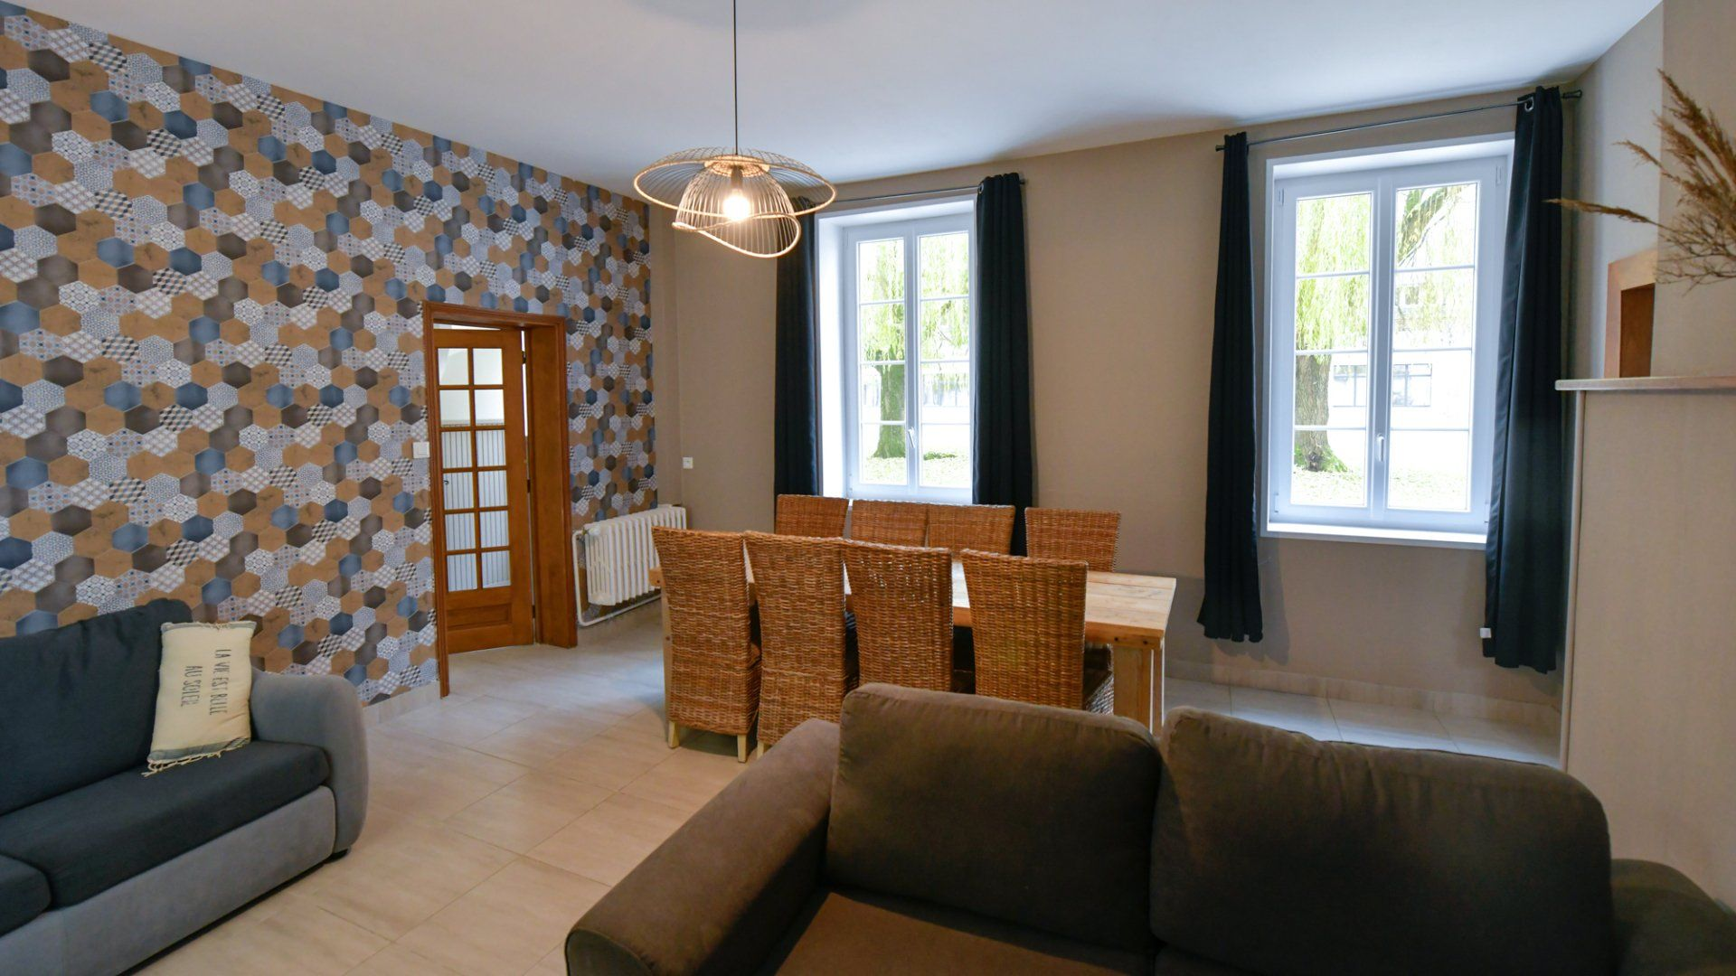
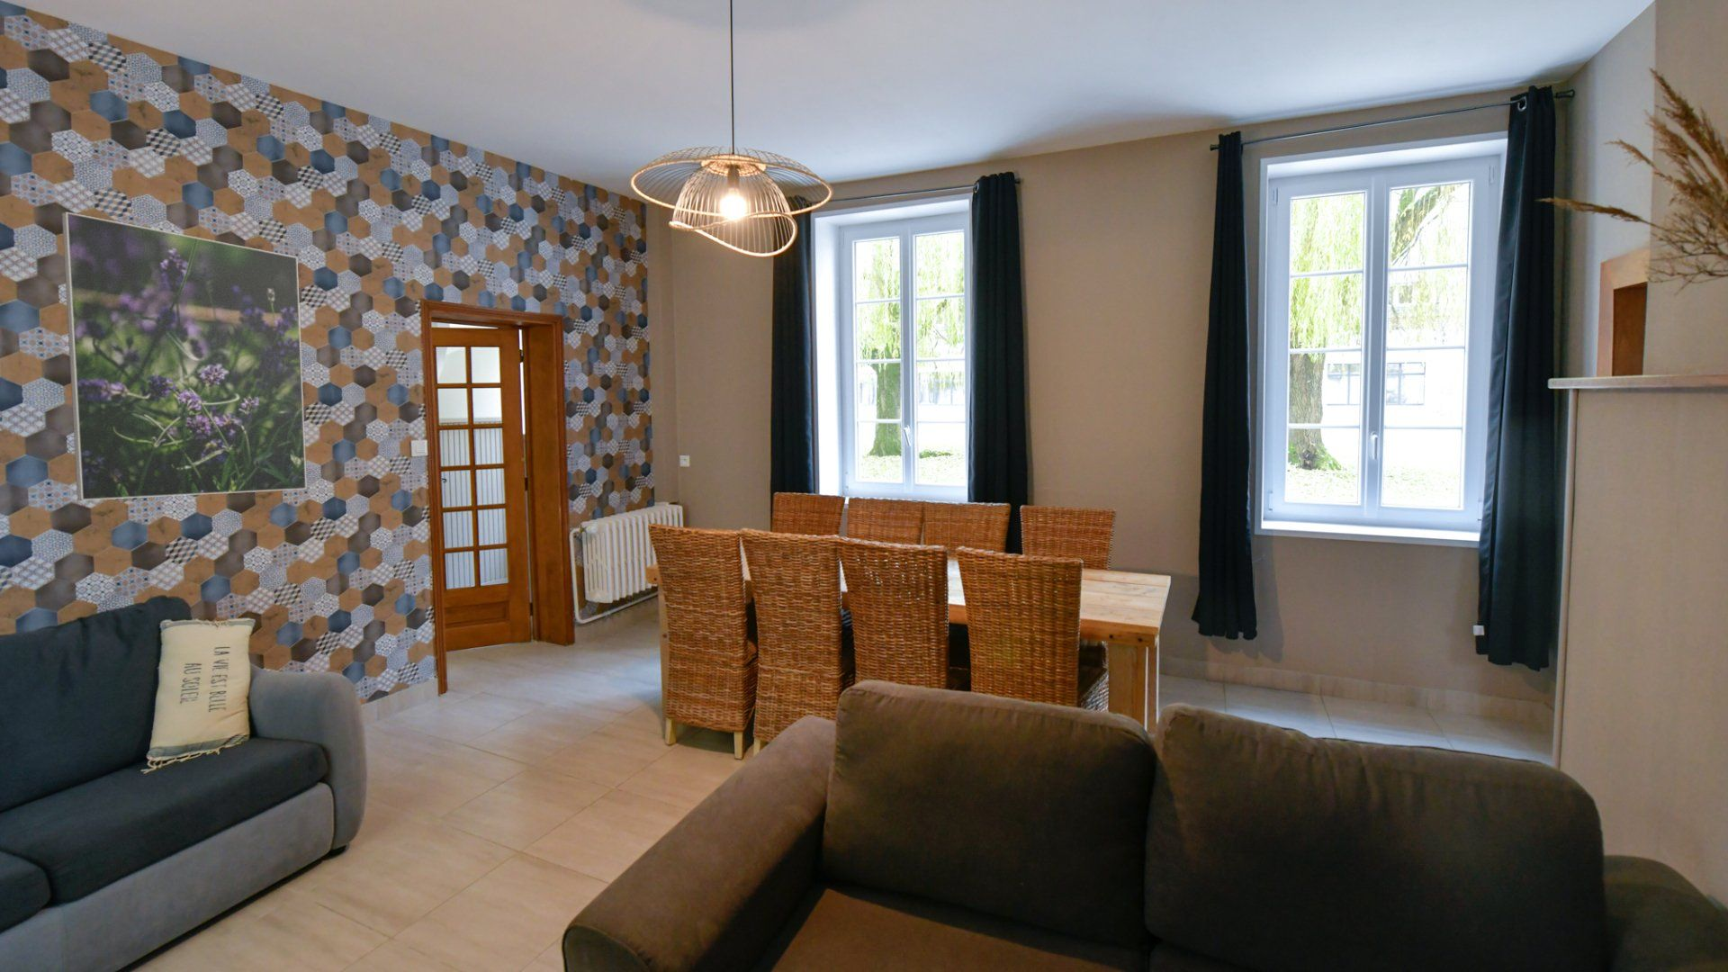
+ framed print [62,211,307,501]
